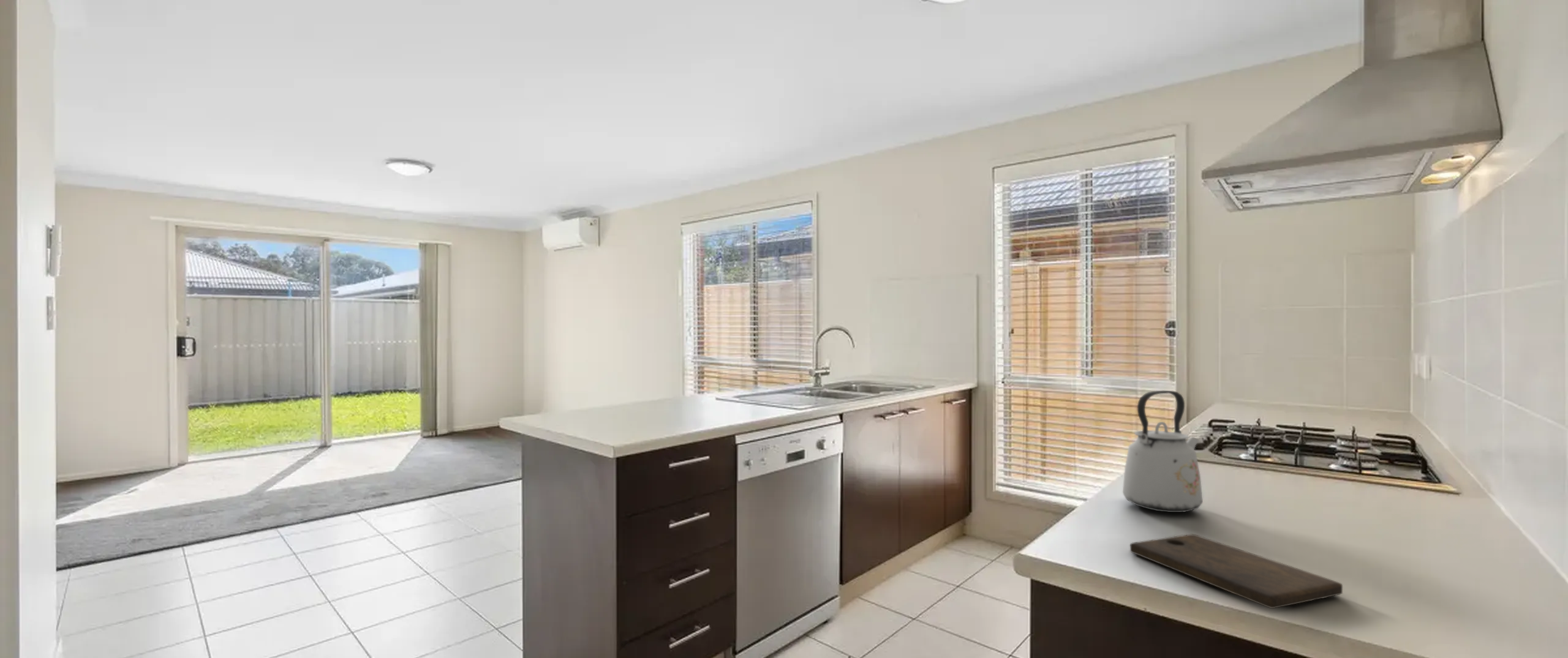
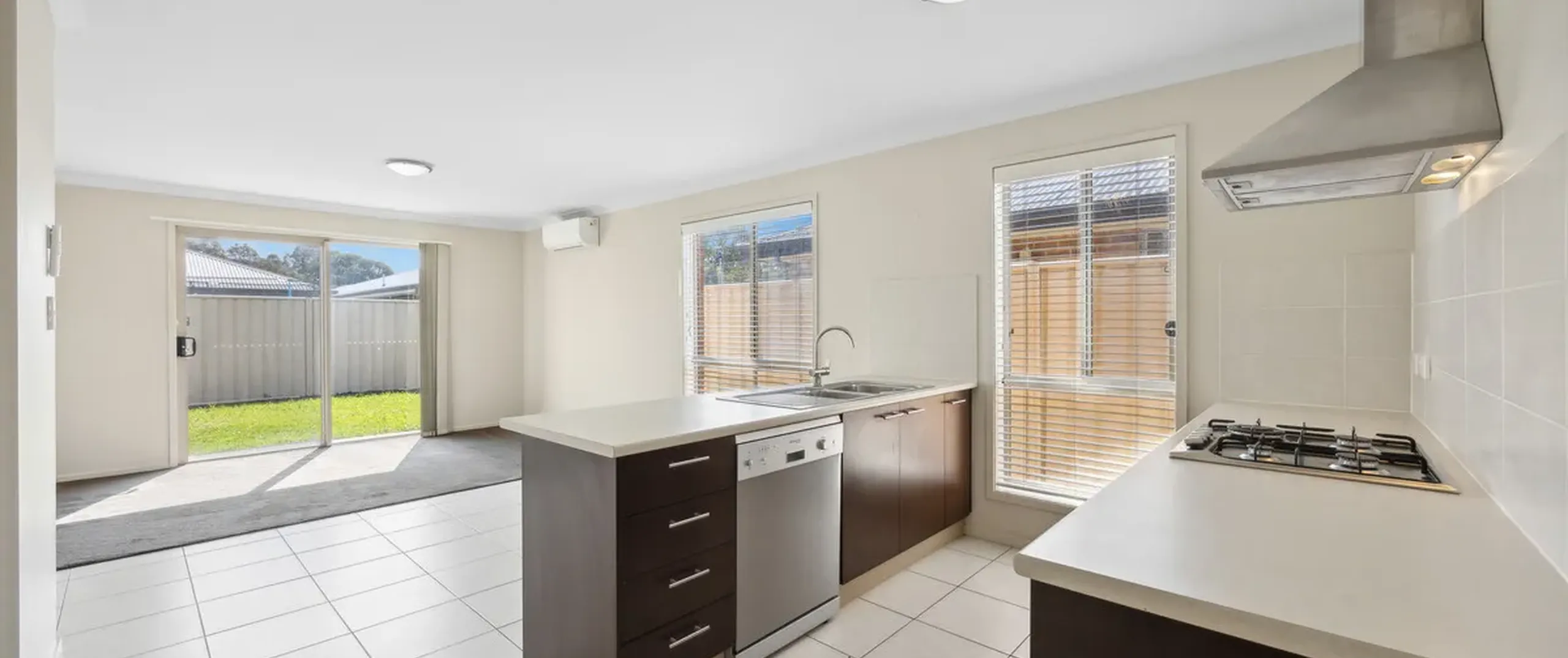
- cutting board [1129,534,1343,609]
- kettle [1122,390,1204,513]
